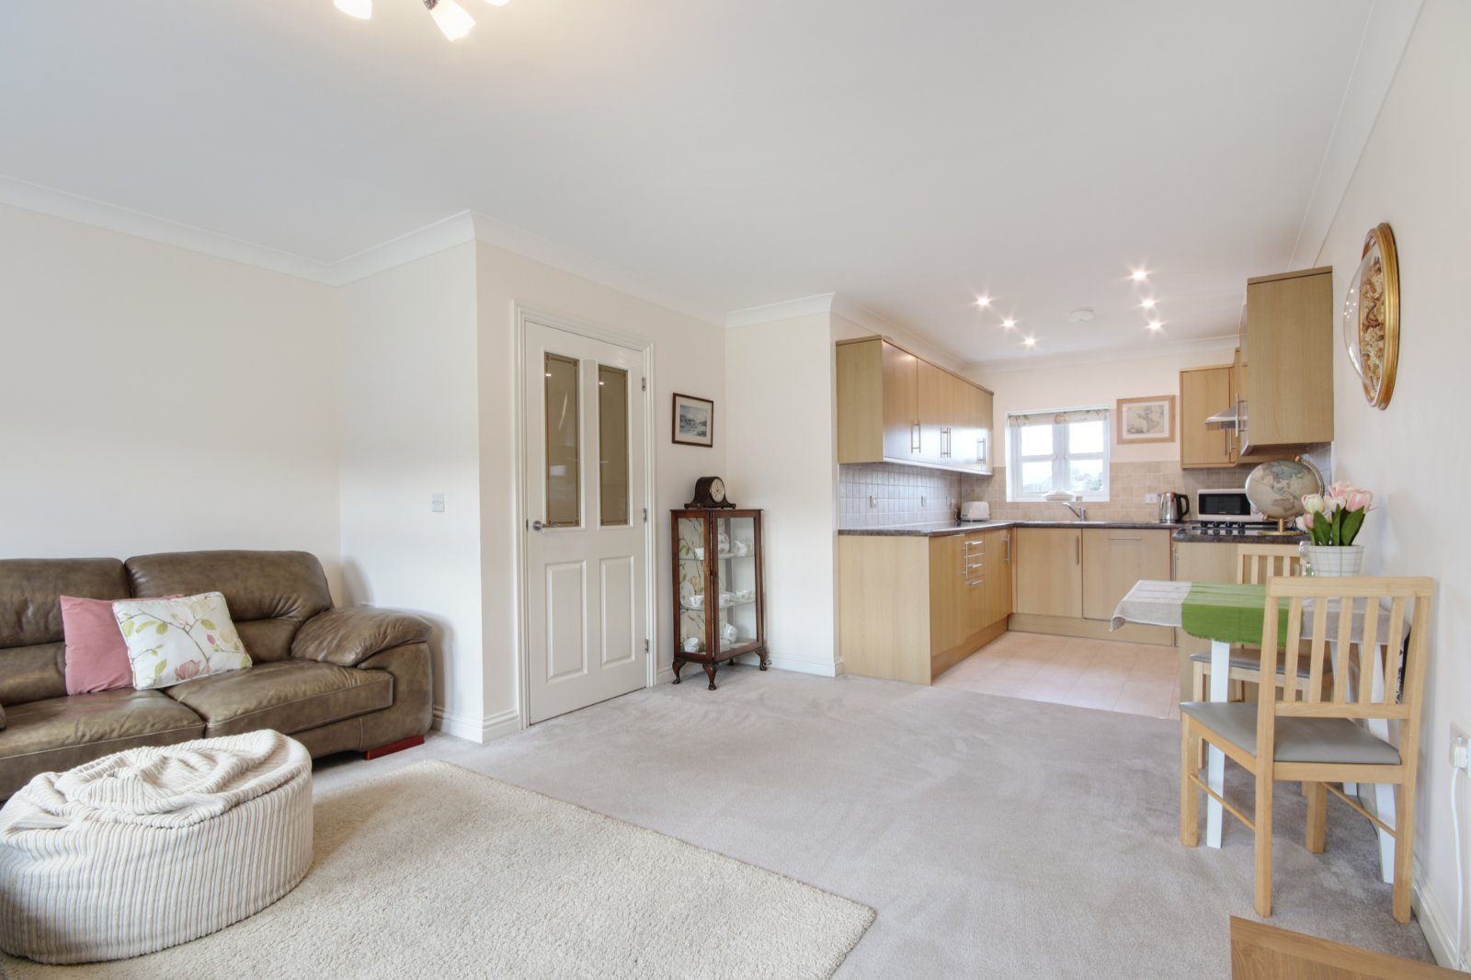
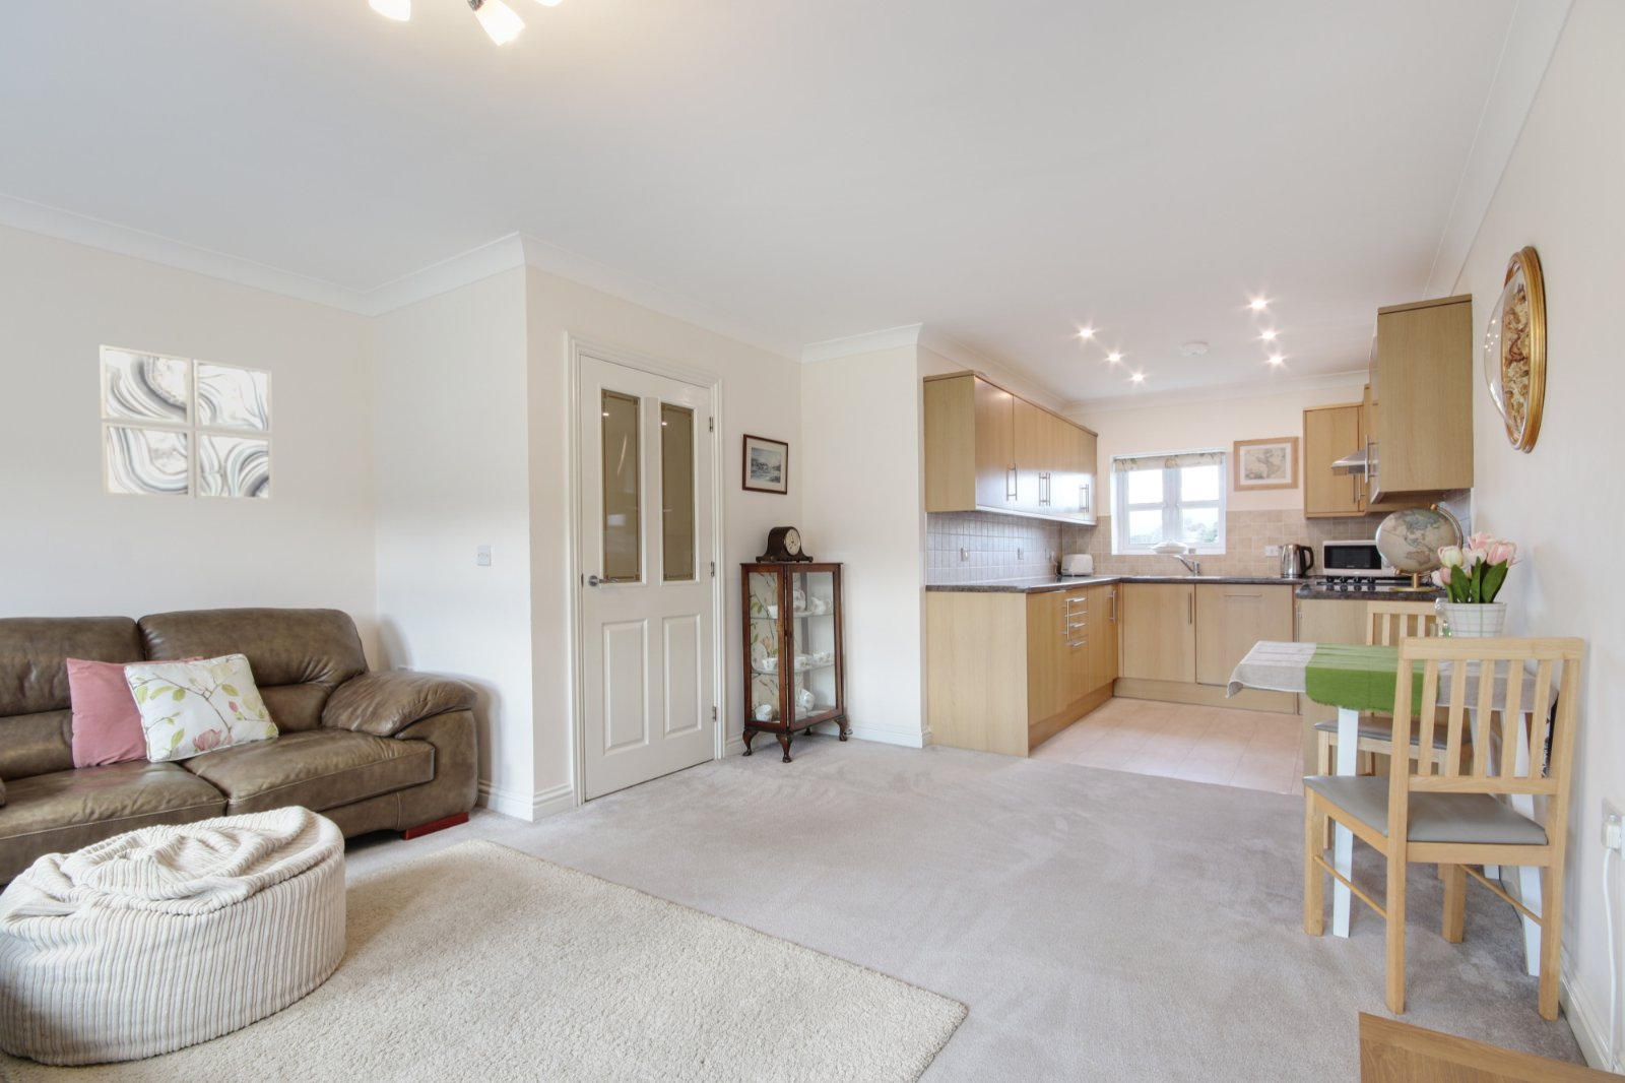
+ wall art [98,343,274,502]
